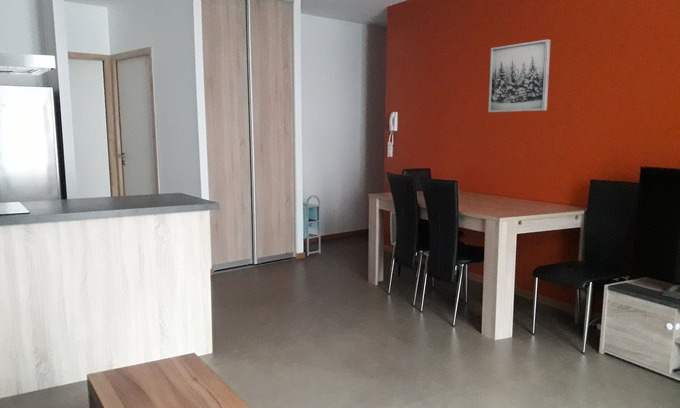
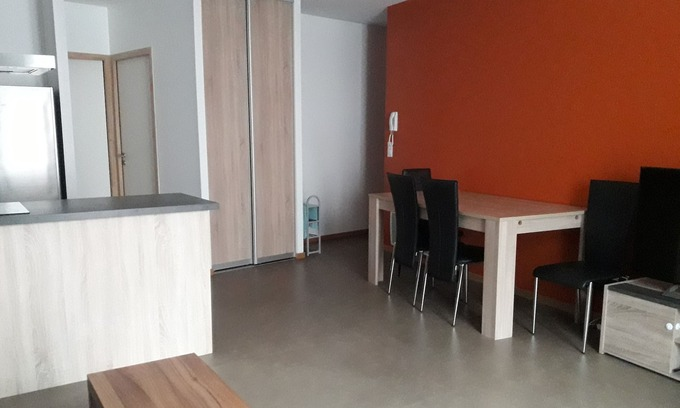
- wall art [488,38,551,113]
